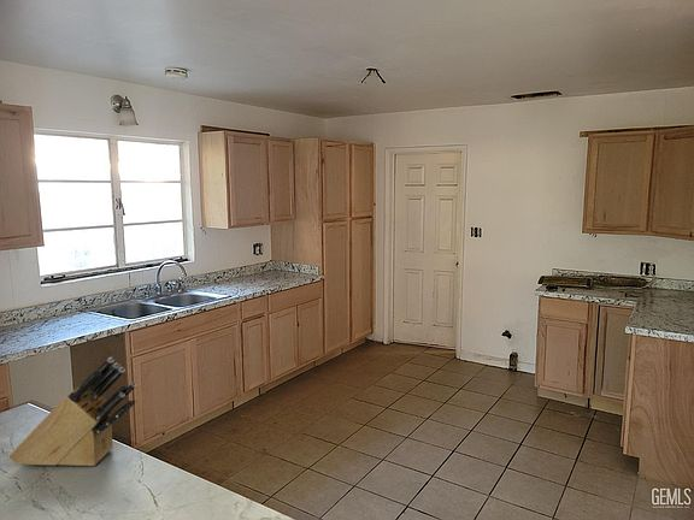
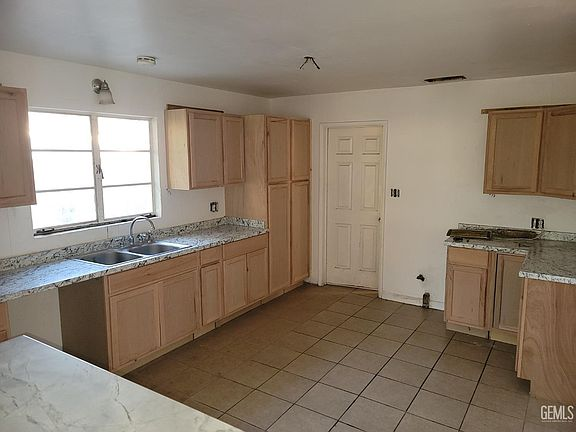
- knife block [7,356,137,467]
